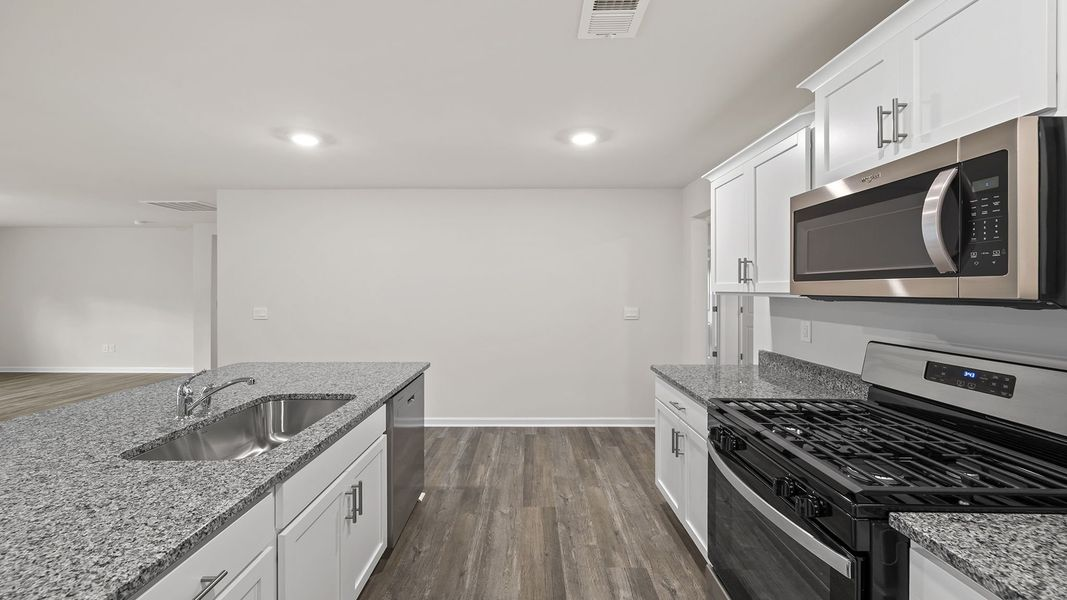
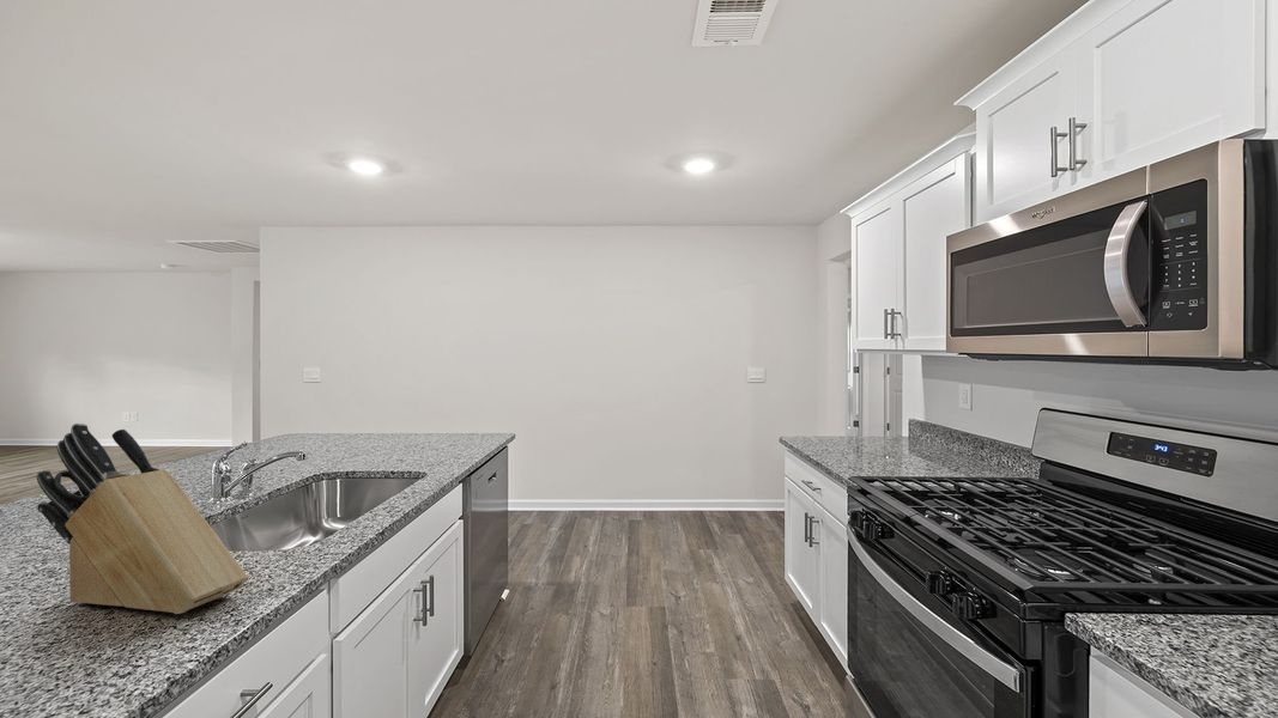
+ knife block [36,422,249,615]
